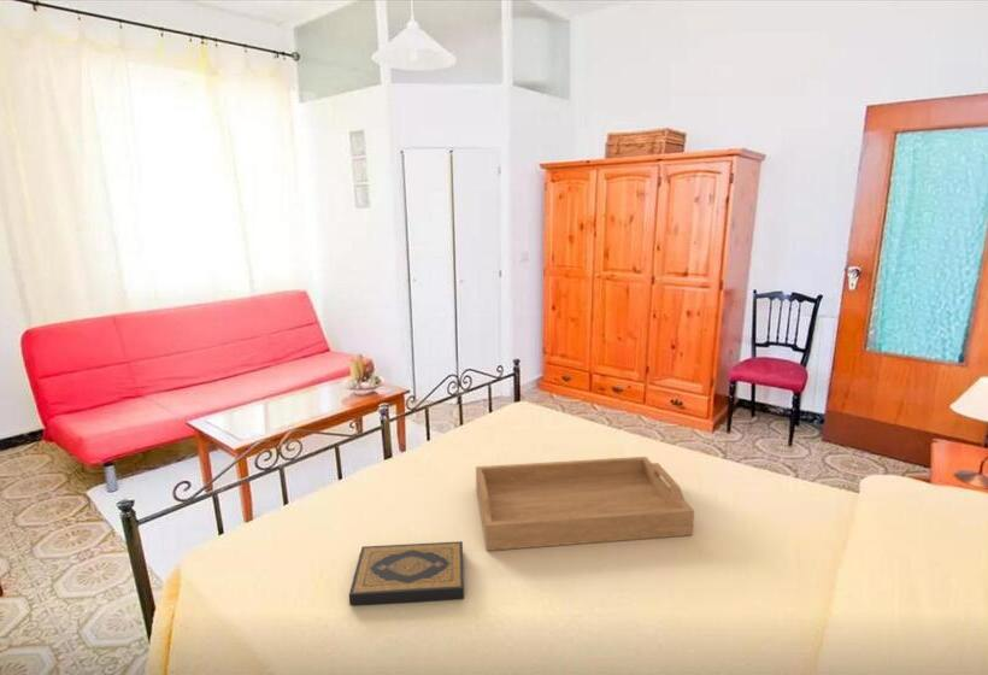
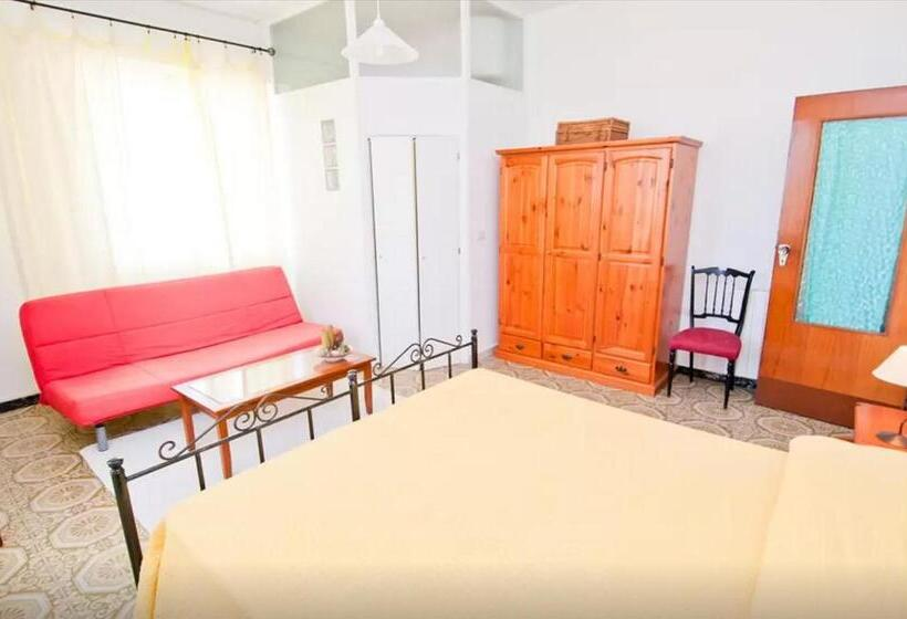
- serving tray [475,456,695,552]
- hardback book [348,540,465,606]
